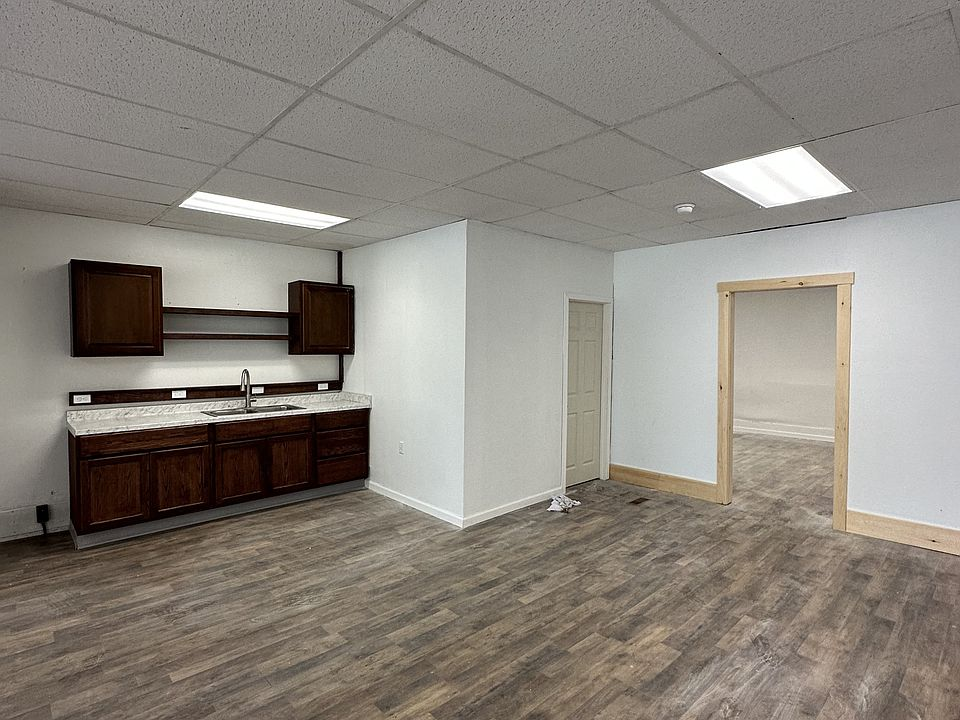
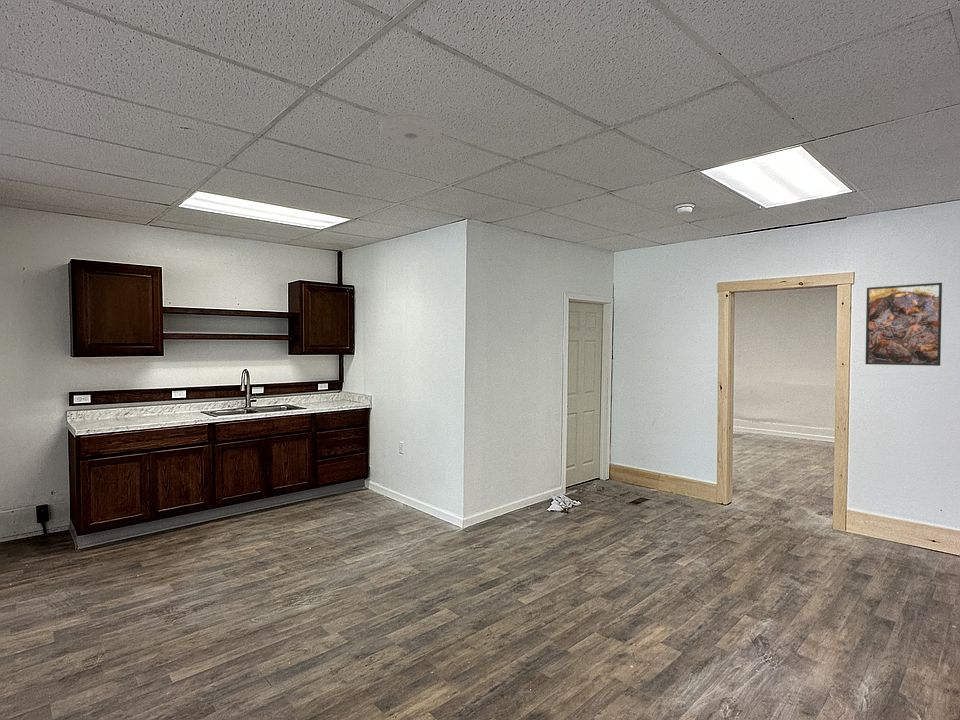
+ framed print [864,282,943,367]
+ smoke detector [379,111,441,148]
